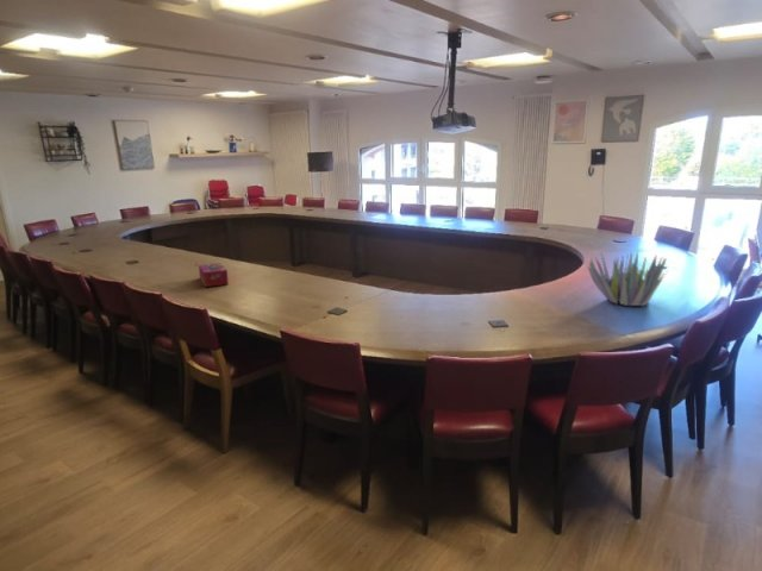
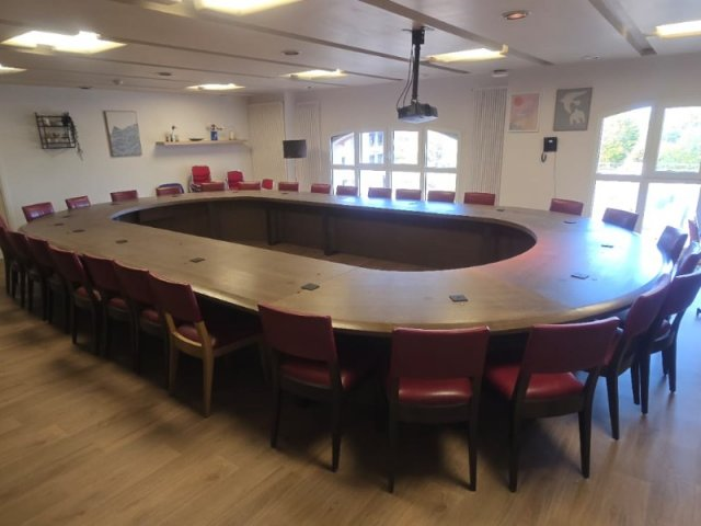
- tissue box [198,262,230,288]
- plant [586,251,668,307]
